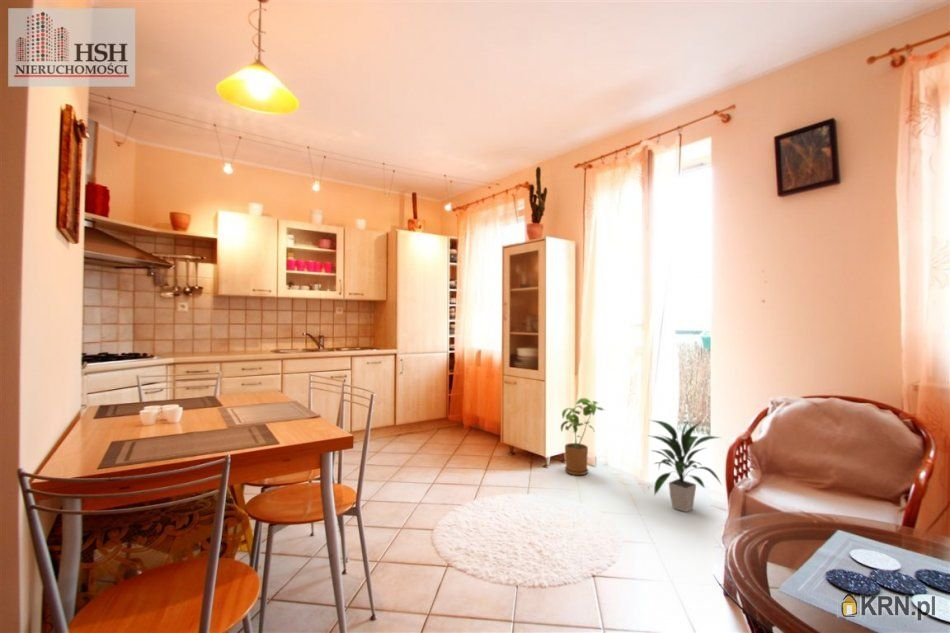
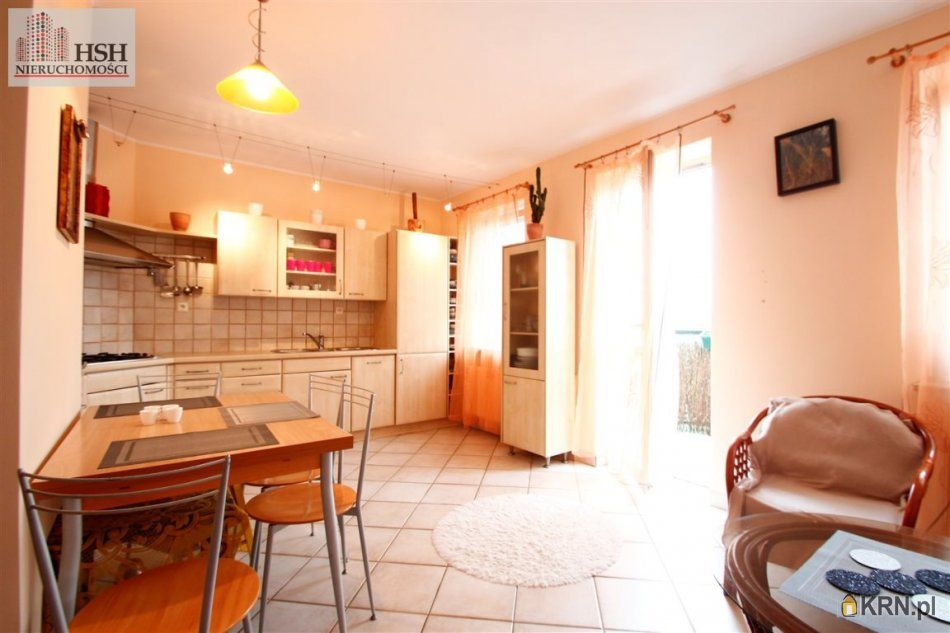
- indoor plant [646,416,723,513]
- house plant [560,397,605,476]
